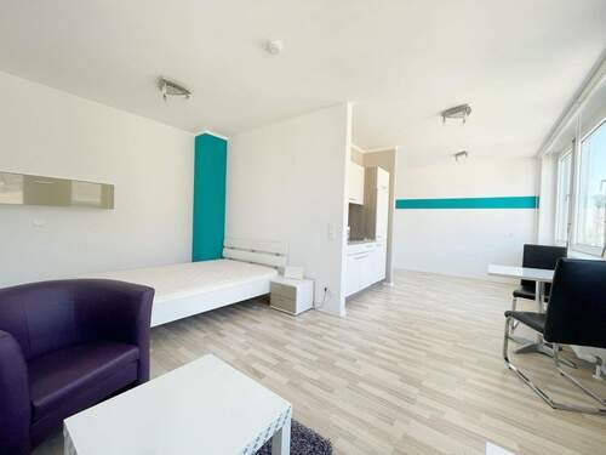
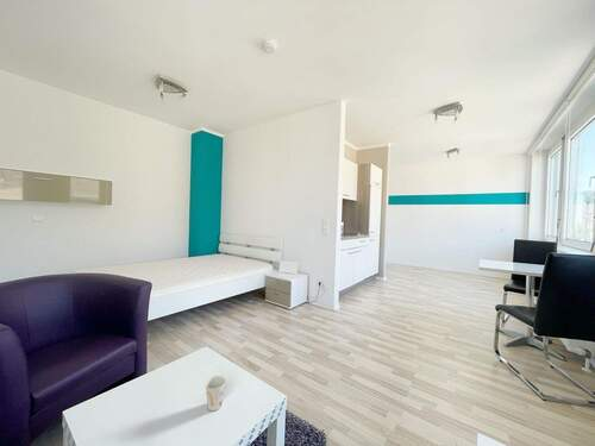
+ cup [205,375,226,412]
